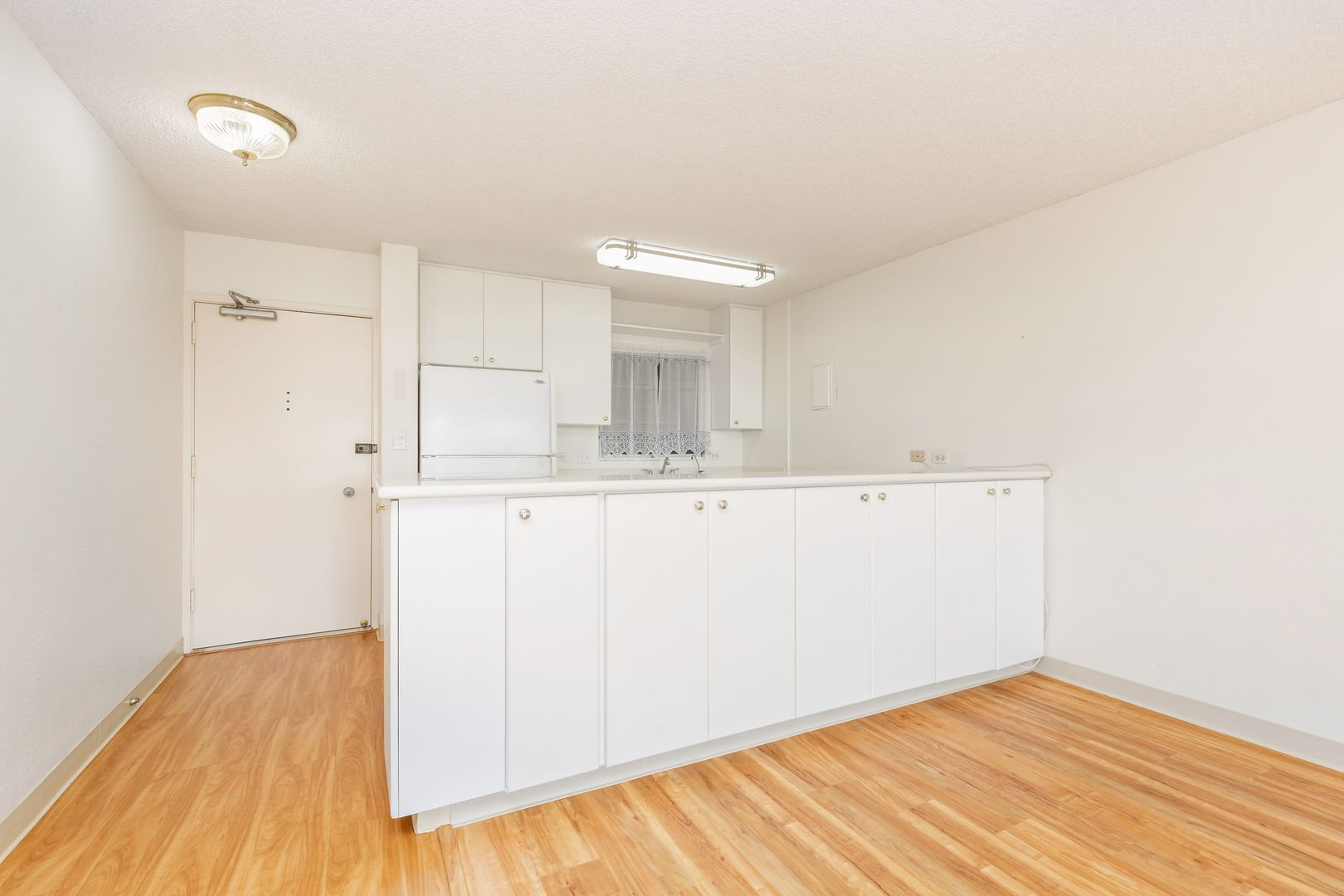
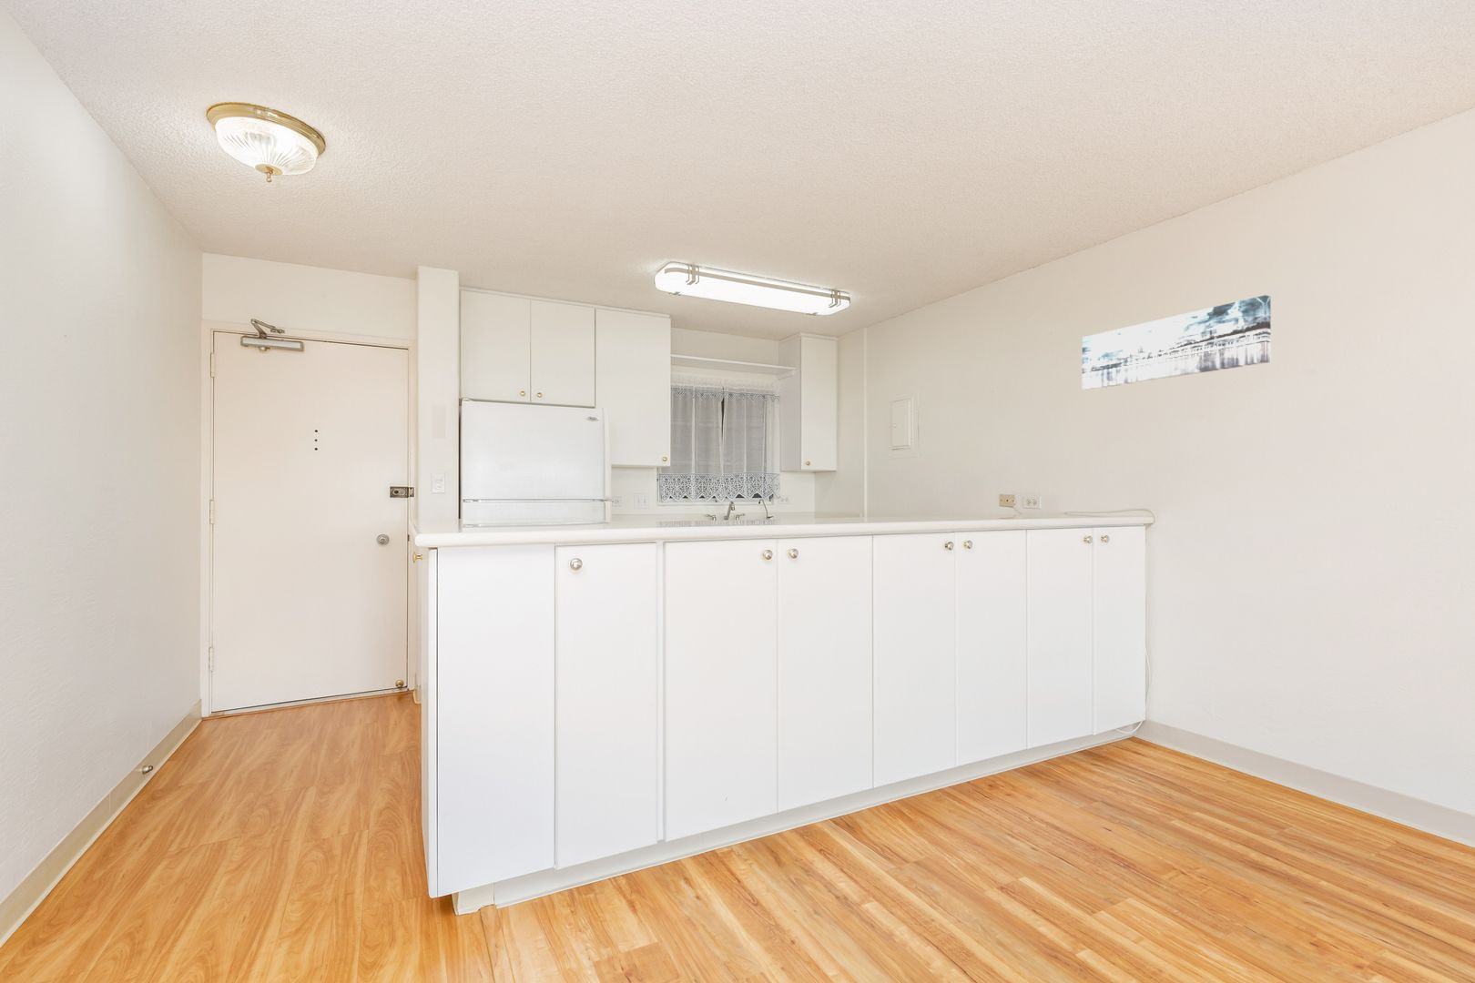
+ wall art [1082,294,1272,392]
